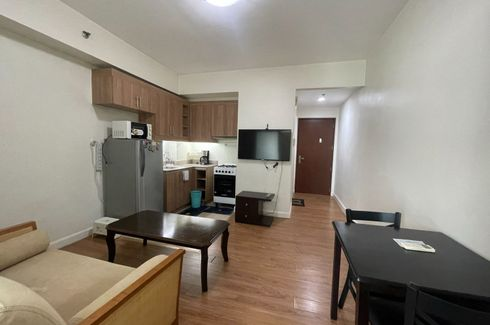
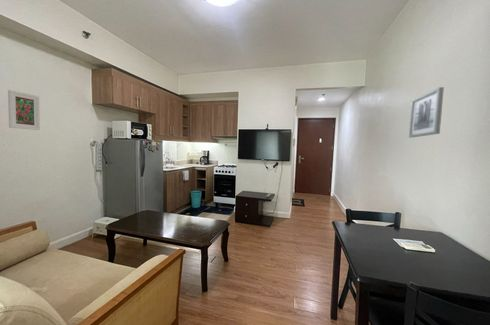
+ wall art [408,86,445,138]
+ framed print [7,89,41,131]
